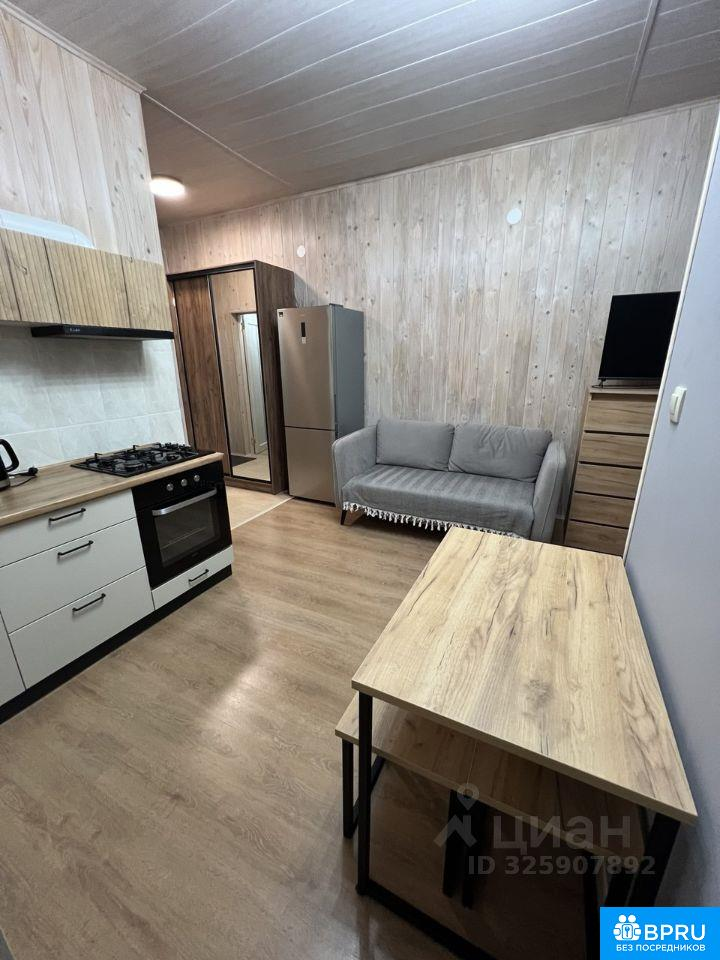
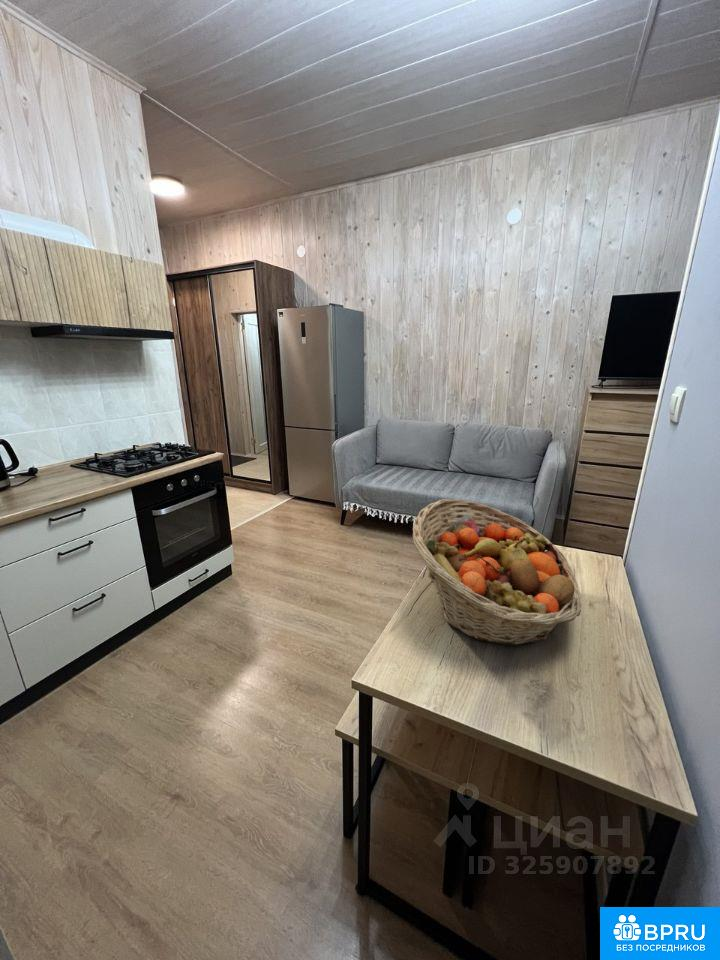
+ fruit basket [412,498,582,647]
